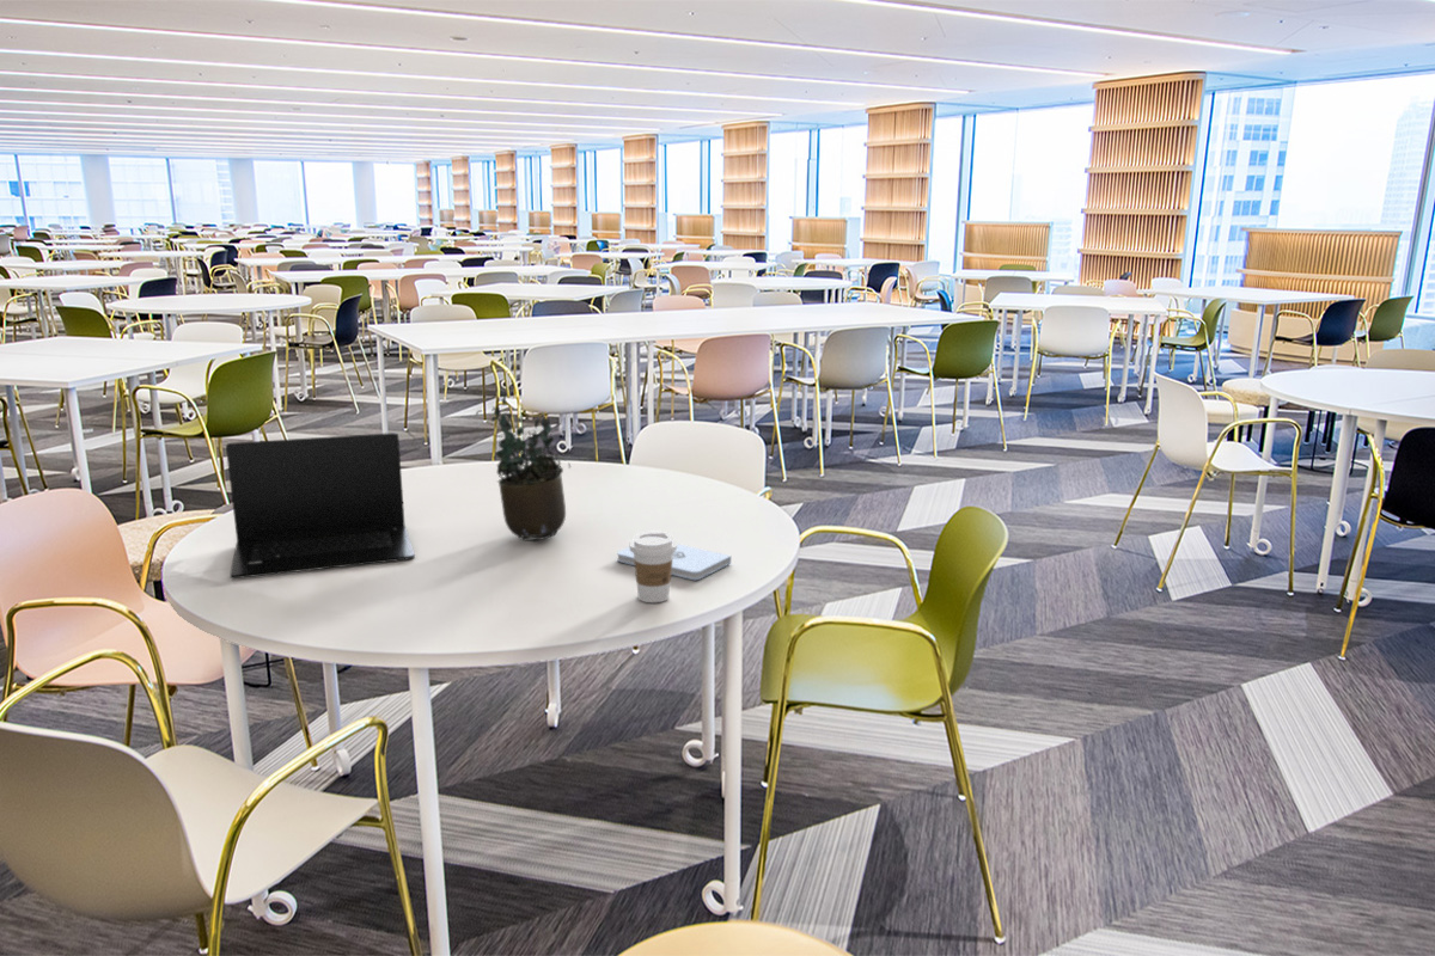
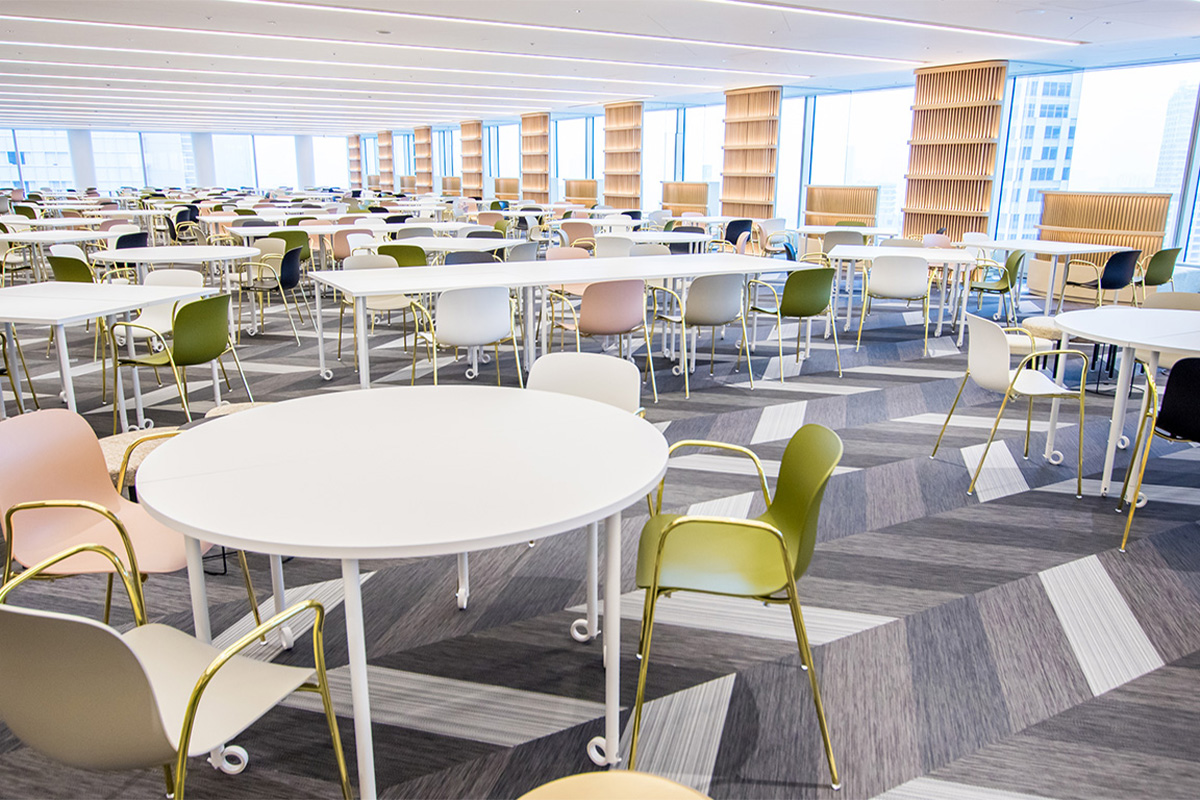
- notepad [616,543,732,581]
- potted plant [475,391,572,543]
- coffee cup [629,531,678,603]
- laptop [225,431,416,580]
